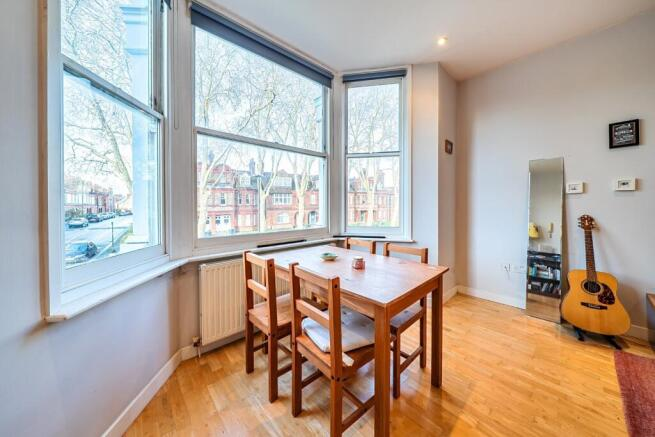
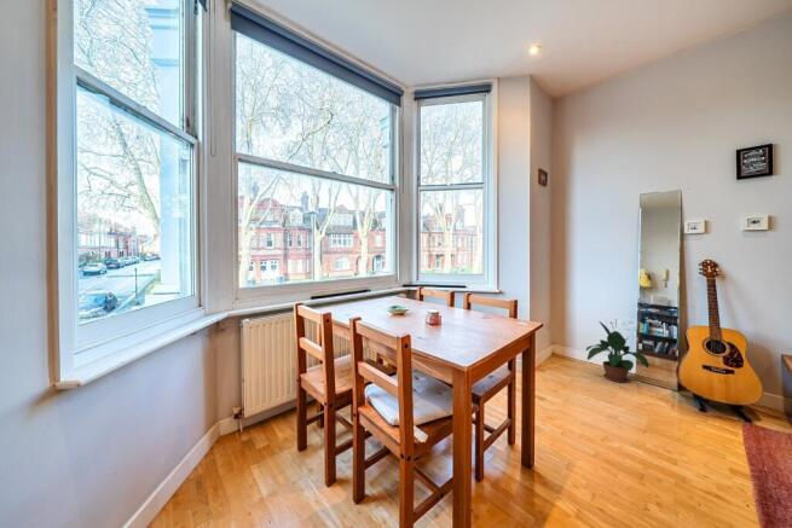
+ potted plant [585,320,651,384]
